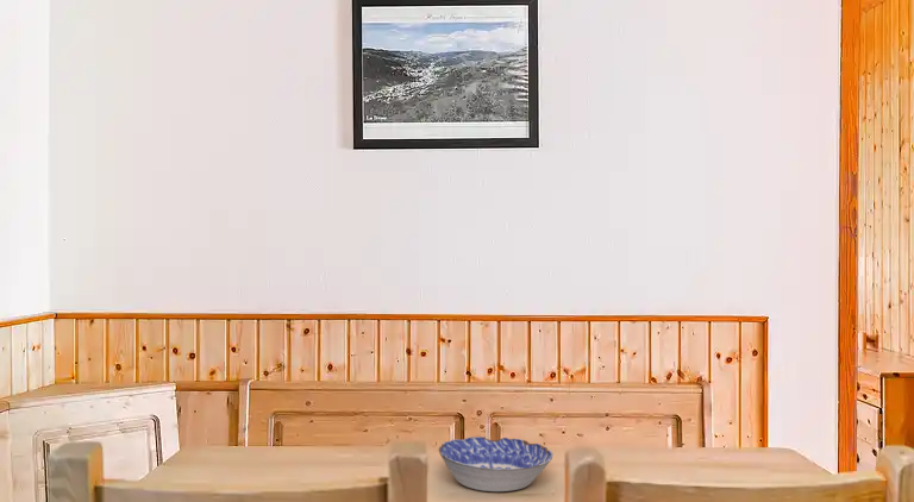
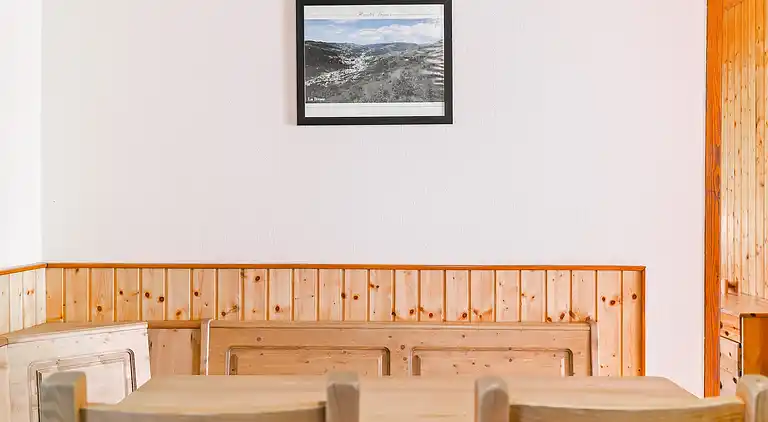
- bowl [438,435,553,492]
